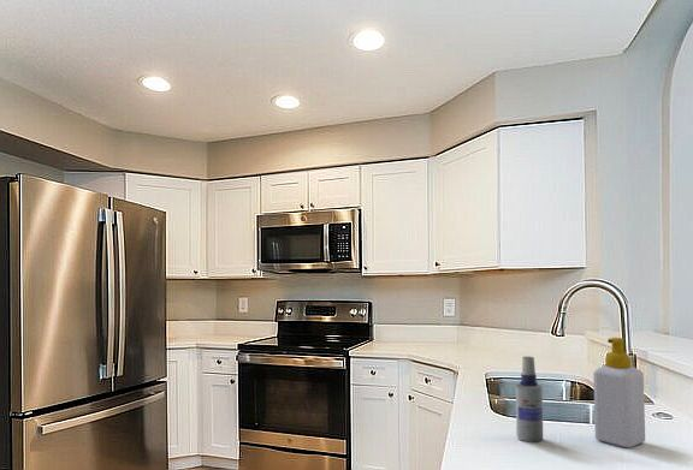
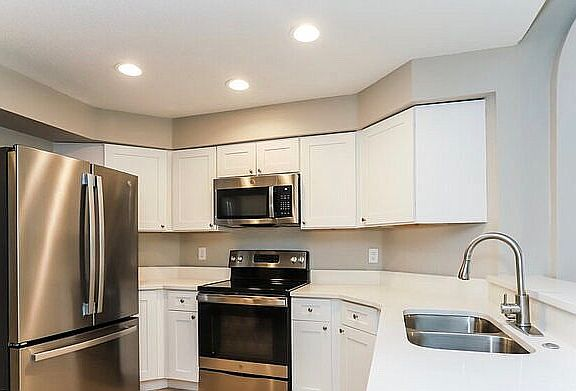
- soap bottle [593,337,646,448]
- spray bottle [515,356,544,444]
